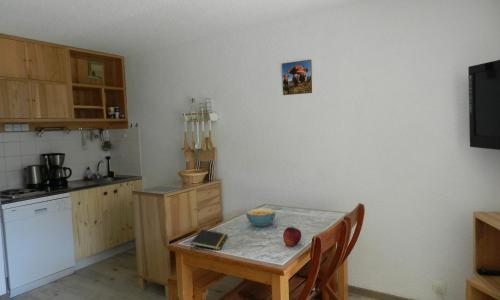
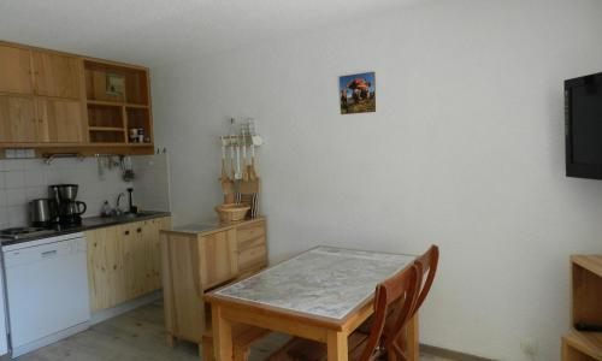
- notepad [189,229,229,251]
- cereal bowl [245,207,276,228]
- fruit [282,226,302,248]
